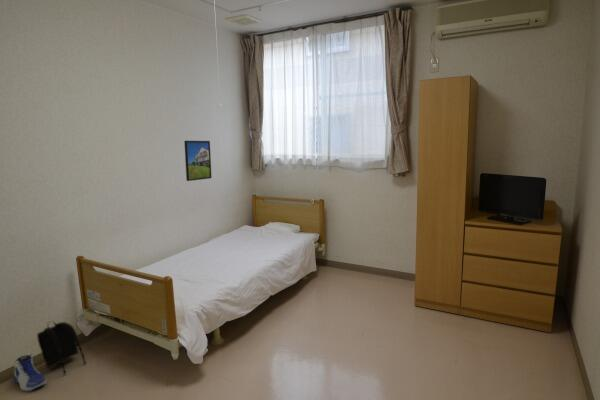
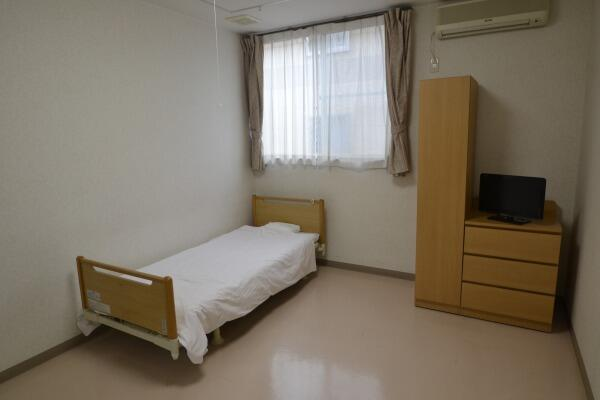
- sneaker [12,353,48,392]
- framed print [183,140,213,182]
- backpack [36,320,87,376]
